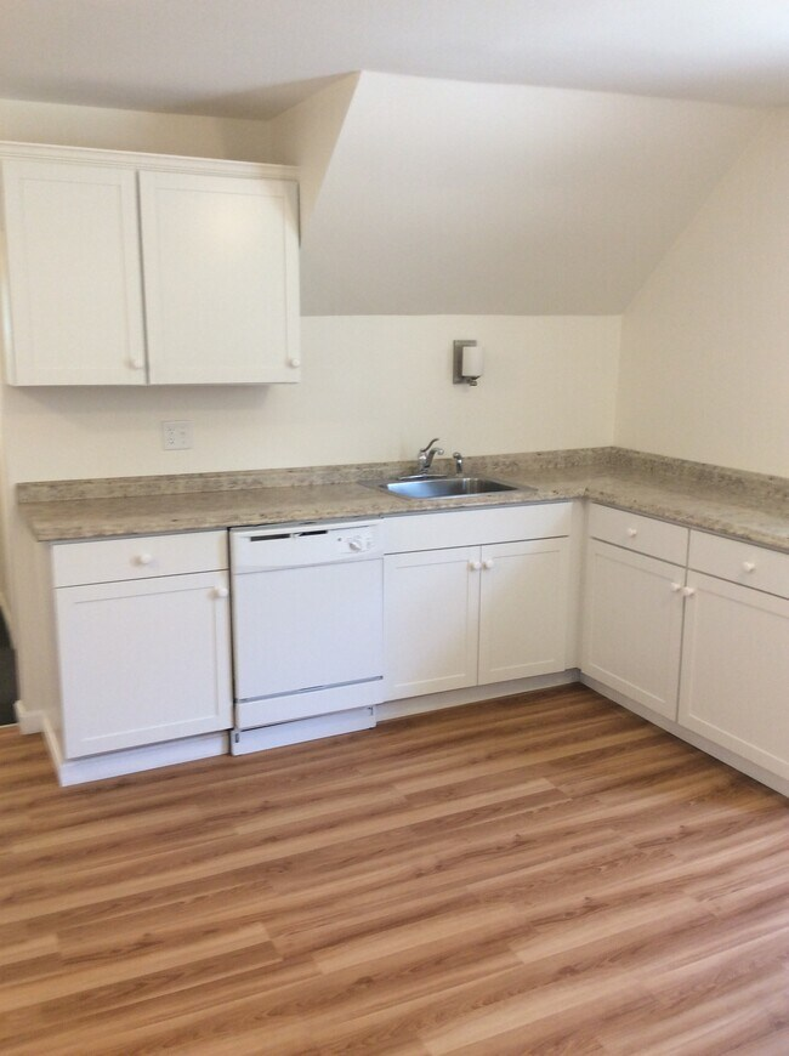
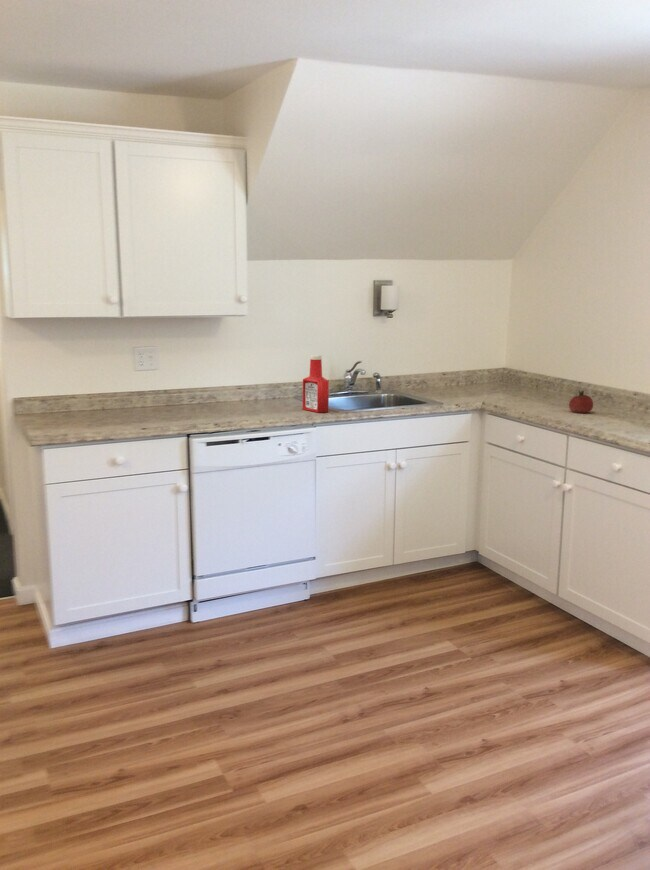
+ fruit [568,389,594,414]
+ soap bottle [302,354,330,413]
